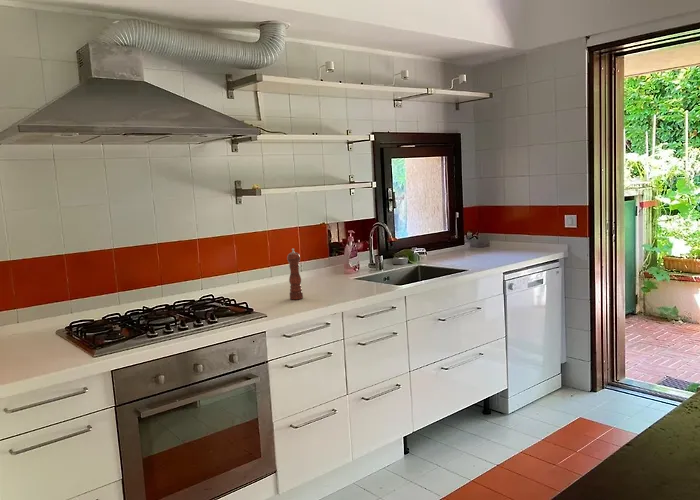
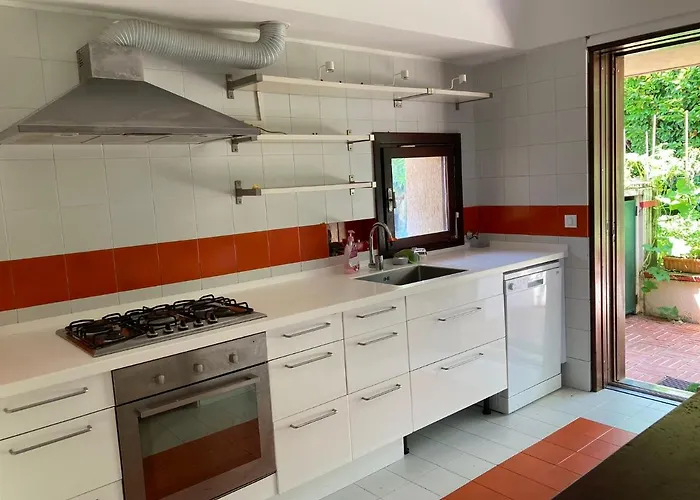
- pepper mill [286,248,304,300]
